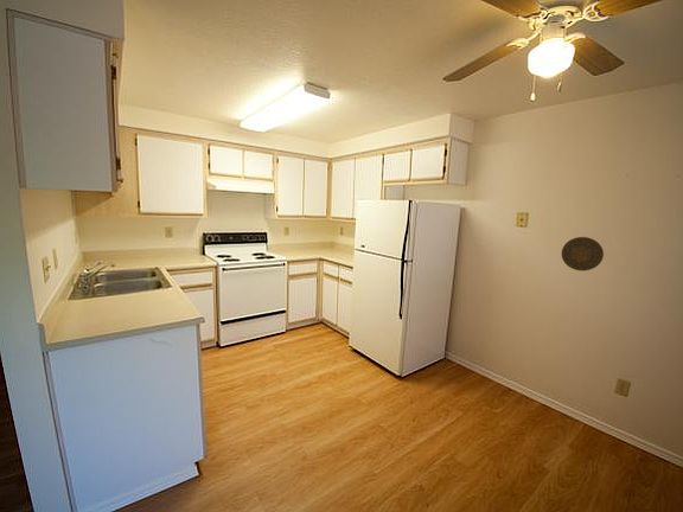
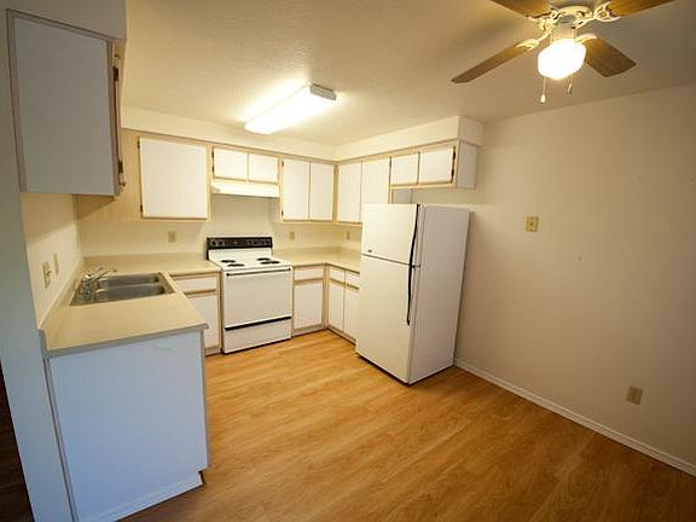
- decorative plate [561,236,605,273]
